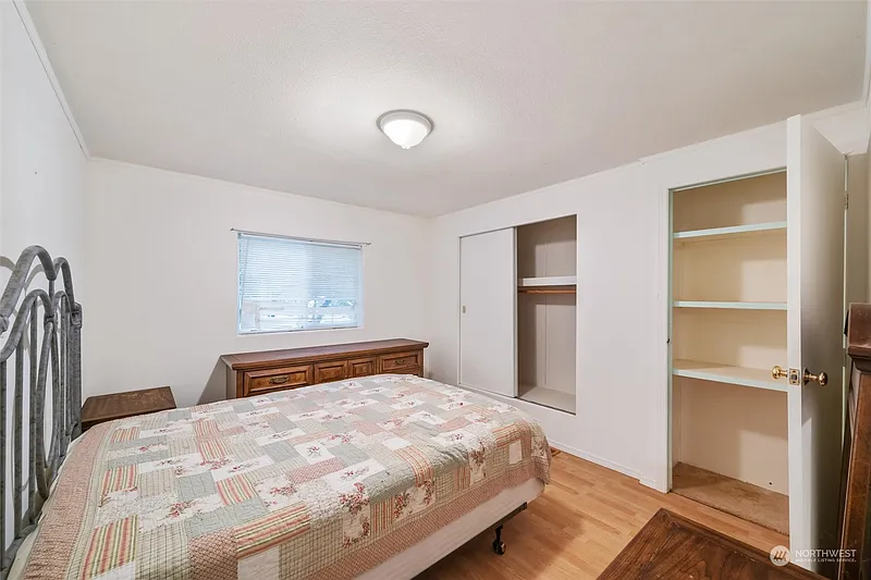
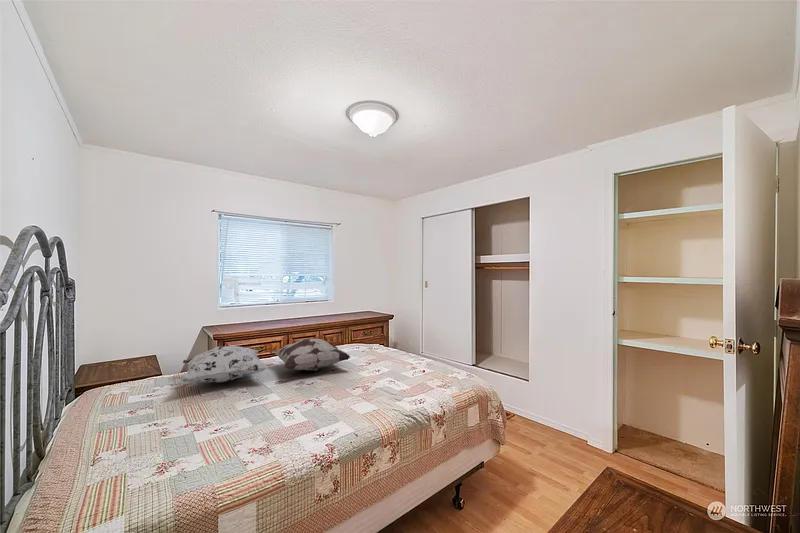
+ decorative pillow [178,345,270,384]
+ decorative pillow [269,338,351,372]
